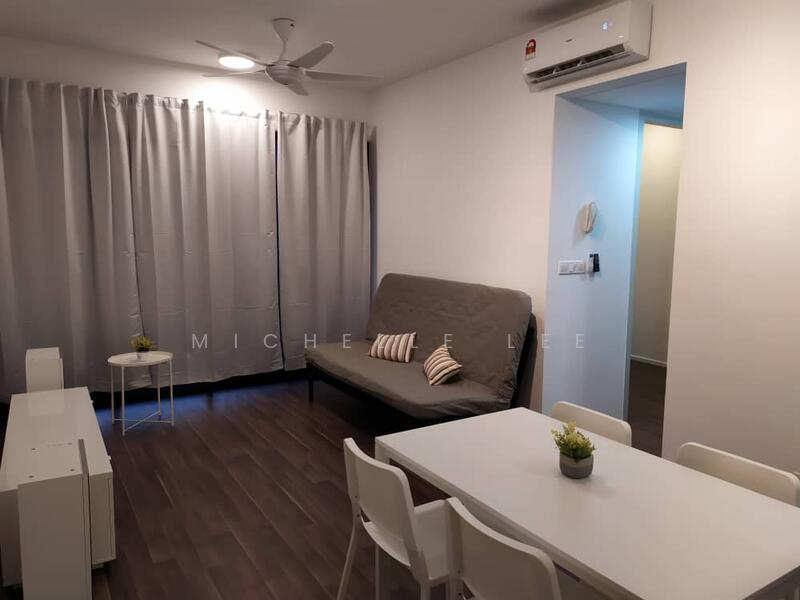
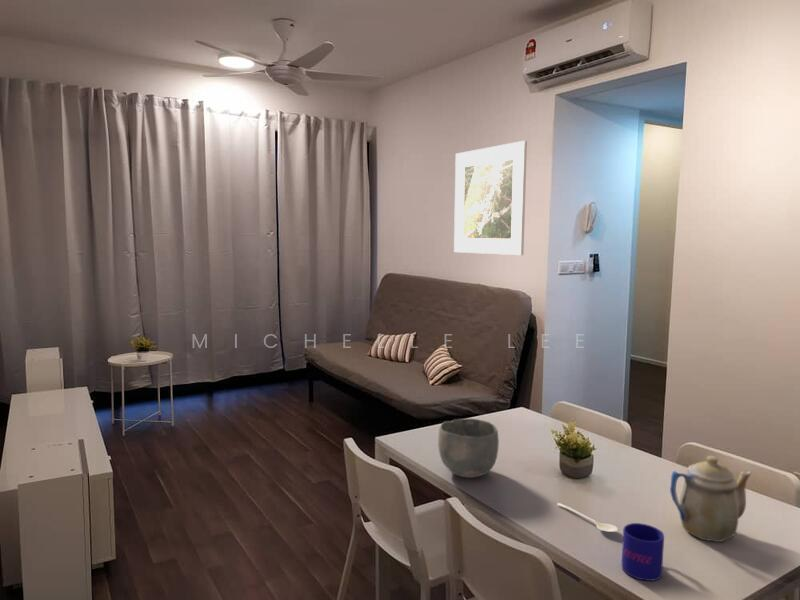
+ mug [621,522,665,582]
+ teapot [669,455,752,543]
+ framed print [453,140,528,256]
+ stirrer [556,502,619,533]
+ bowl [437,417,500,479]
